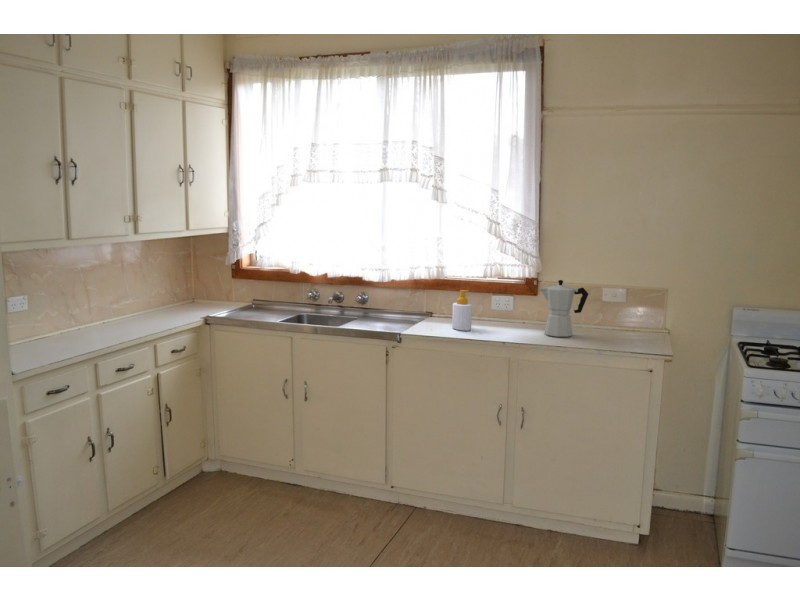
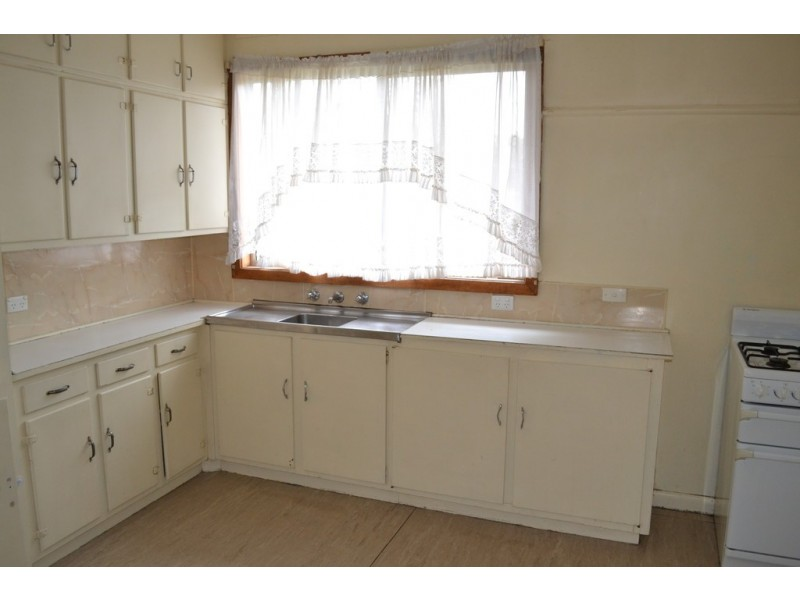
- moka pot [539,279,589,338]
- soap bottle [451,289,473,332]
